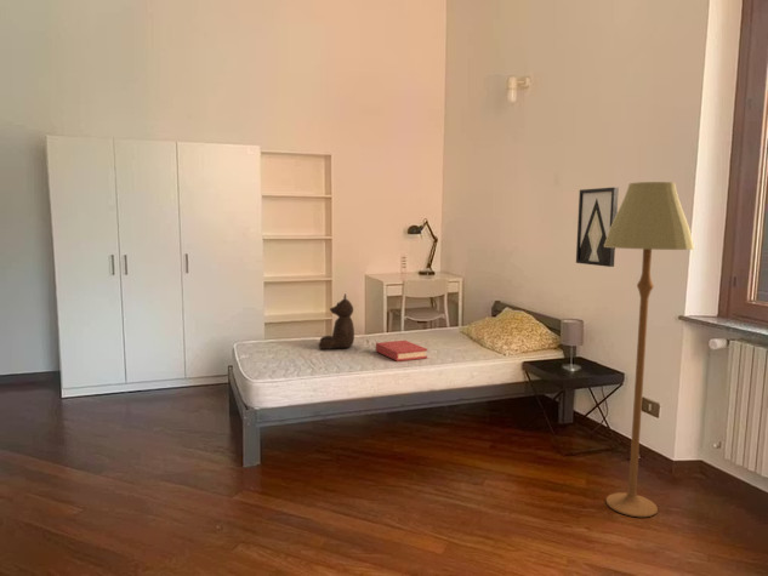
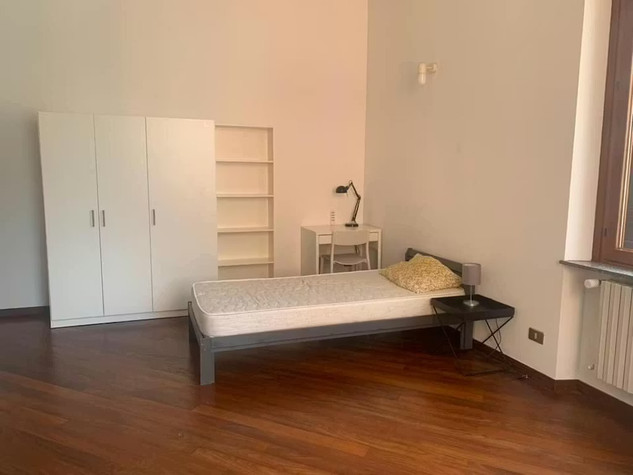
- hardback book [375,340,428,363]
- floor lamp [604,181,695,518]
- teddy bear [317,292,355,350]
- wall art [575,186,620,268]
